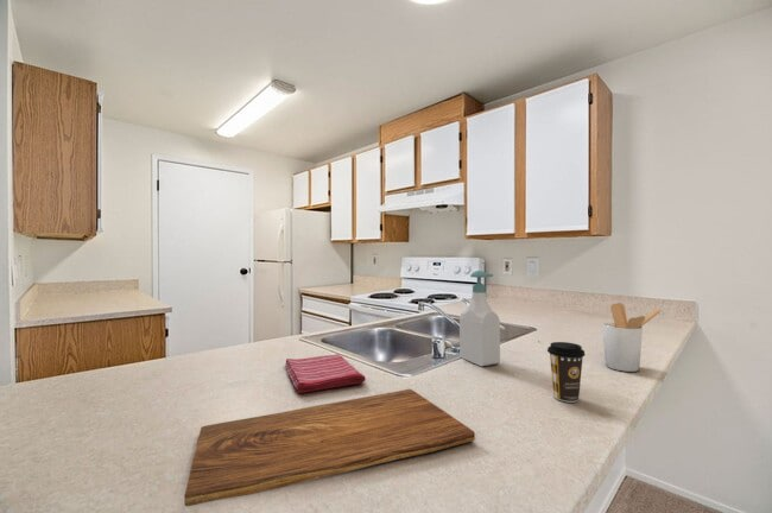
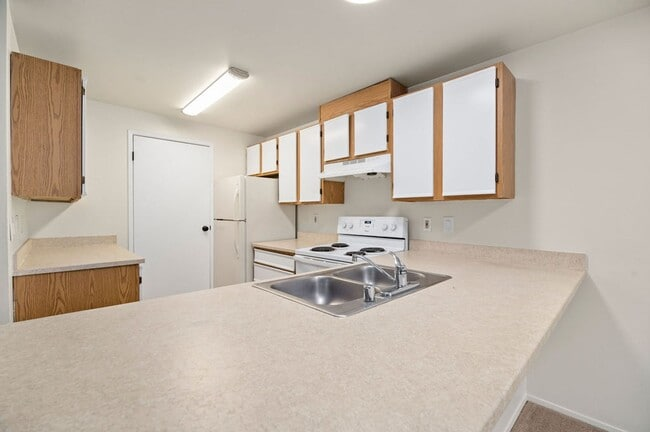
- coffee cup [546,341,587,404]
- soap bottle [458,270,501,367]
- utensil holder [601,302,662,373]
- cutting board [183,388,476,507]
- dish towel [285,353,367,394]
